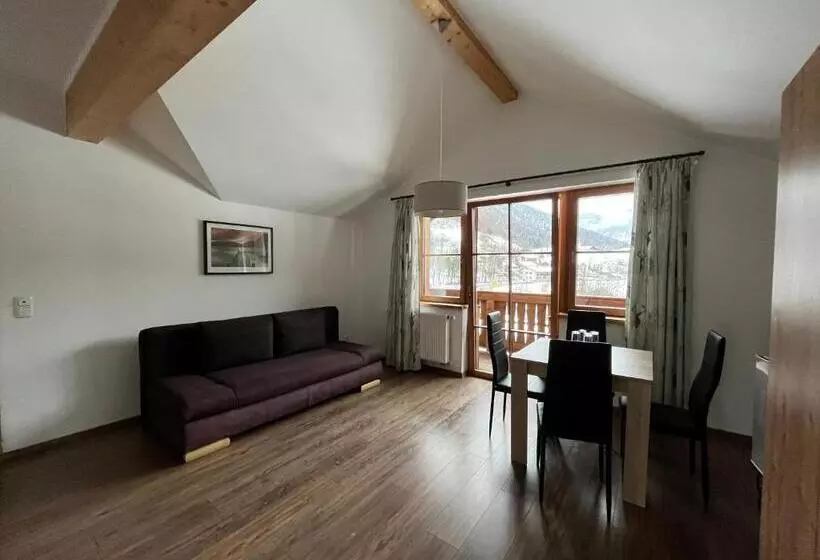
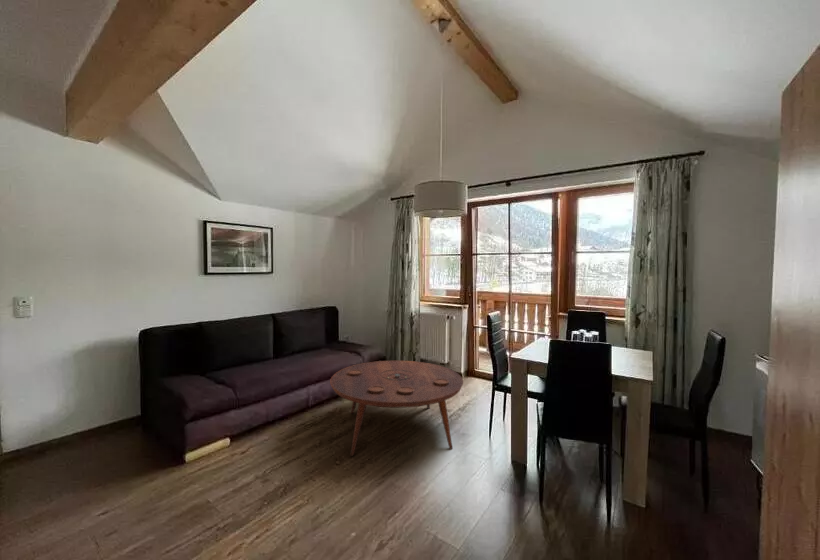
+ coffee table [329,360,464,456]
